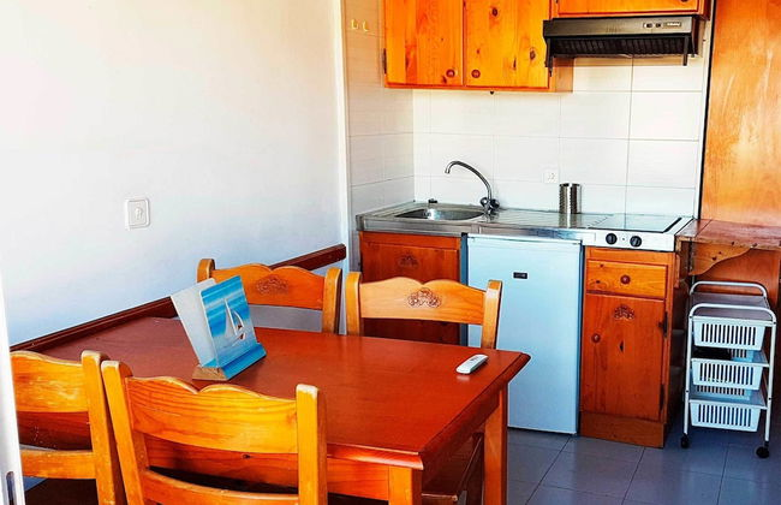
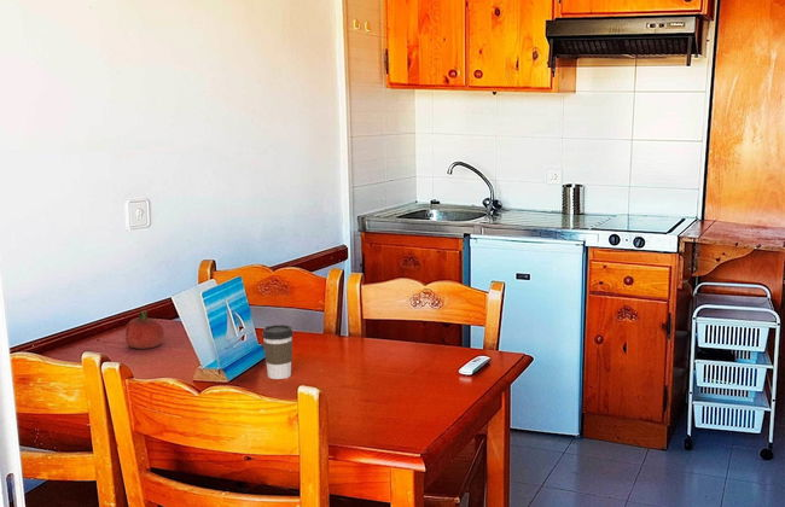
+ coffee cup [261,324,295,380]
+ fruit [124,309,165,350]
